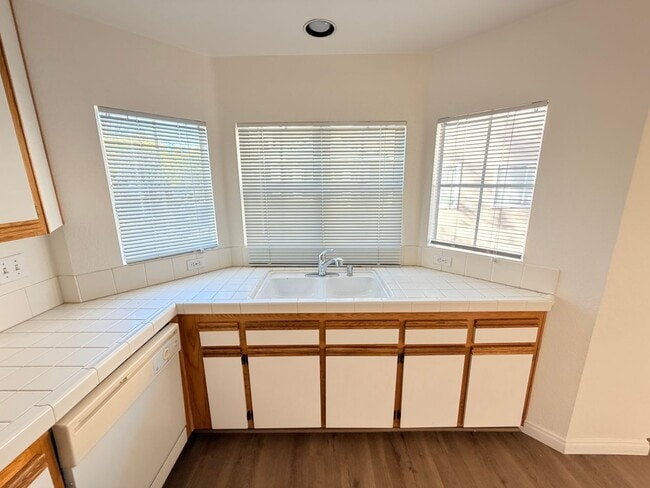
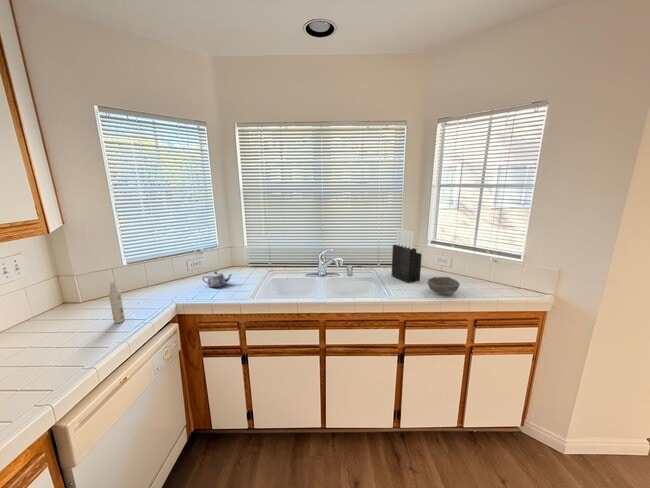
+ knife block [391,228,423,284]
+ teapot [201,270,233,288]
+ bowl [427,276,461,296]
+ spray bottle [108,279,126,324]
